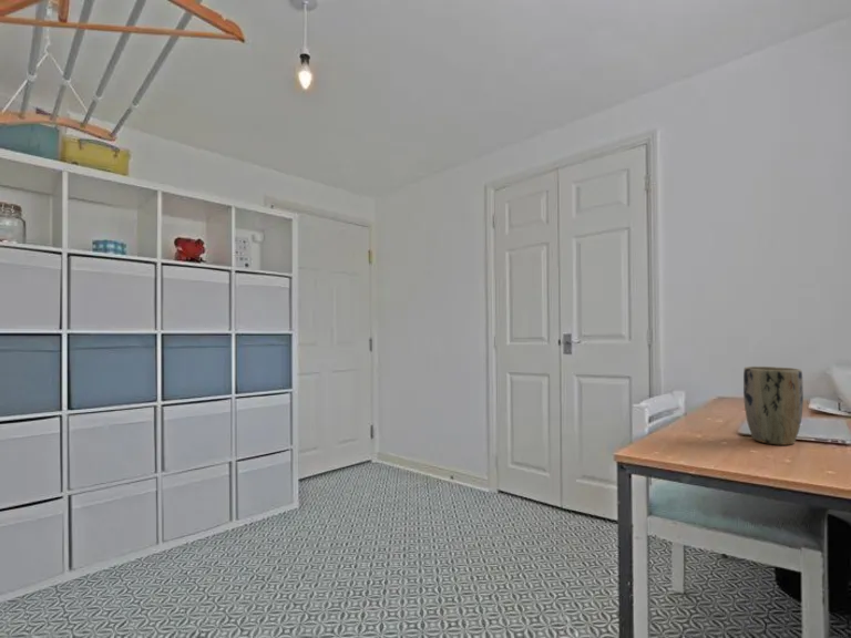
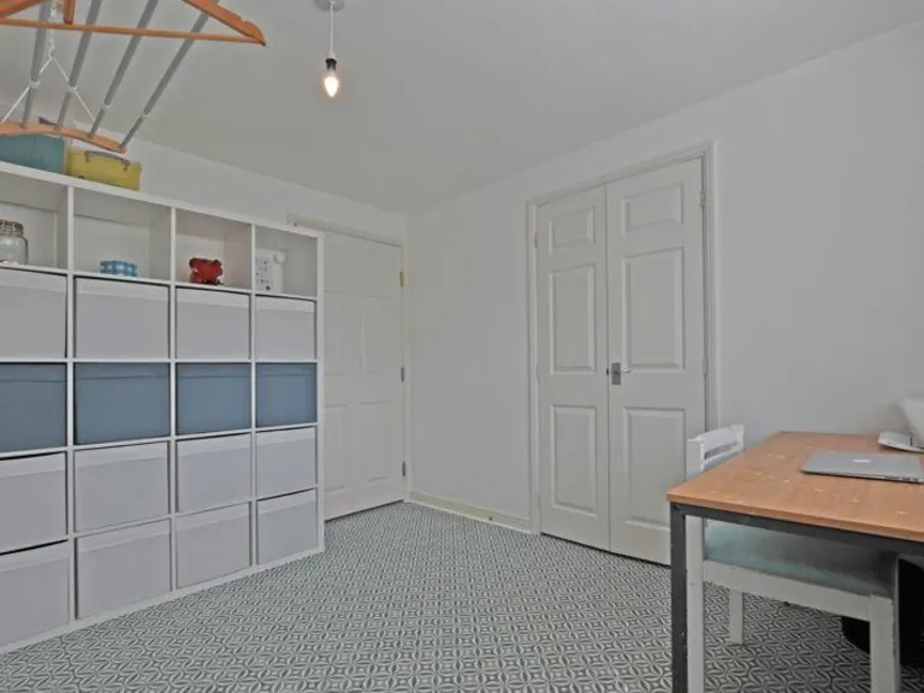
- plant pot [742,366,804,446]
